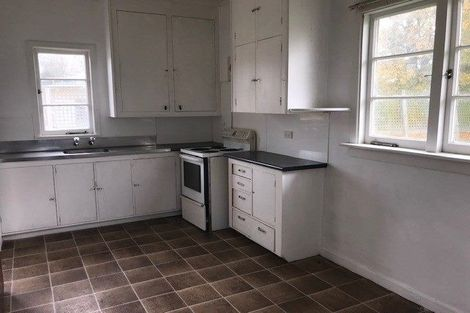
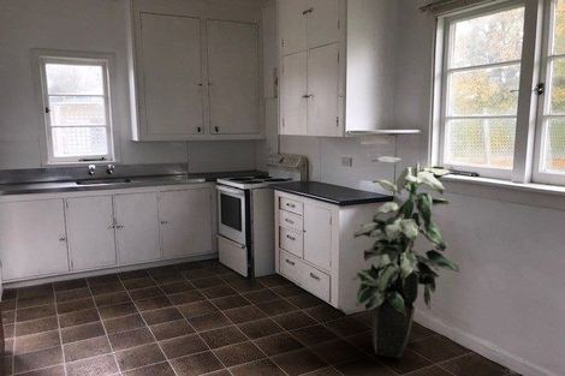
+ indoor plant [351,155,460,359]
